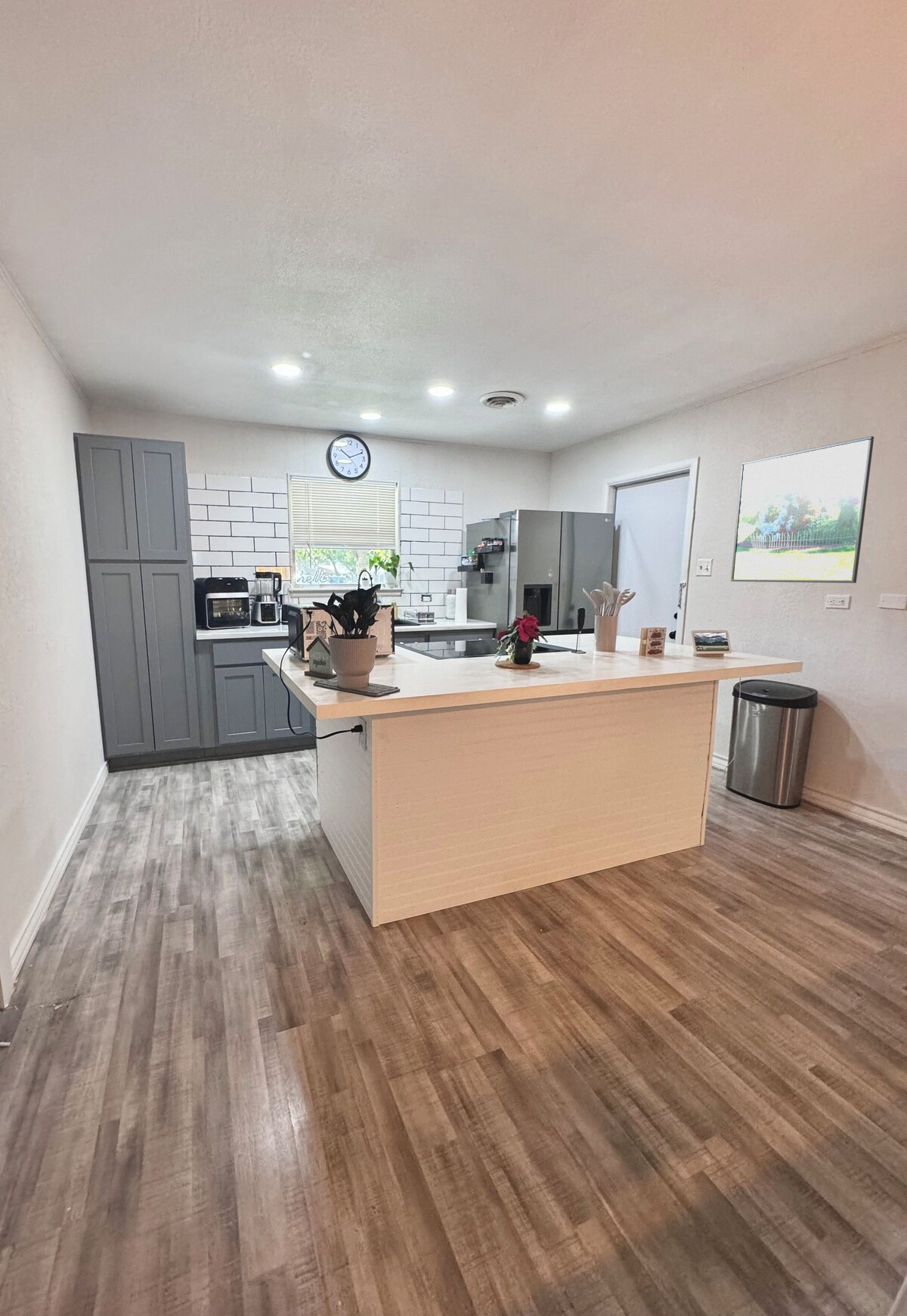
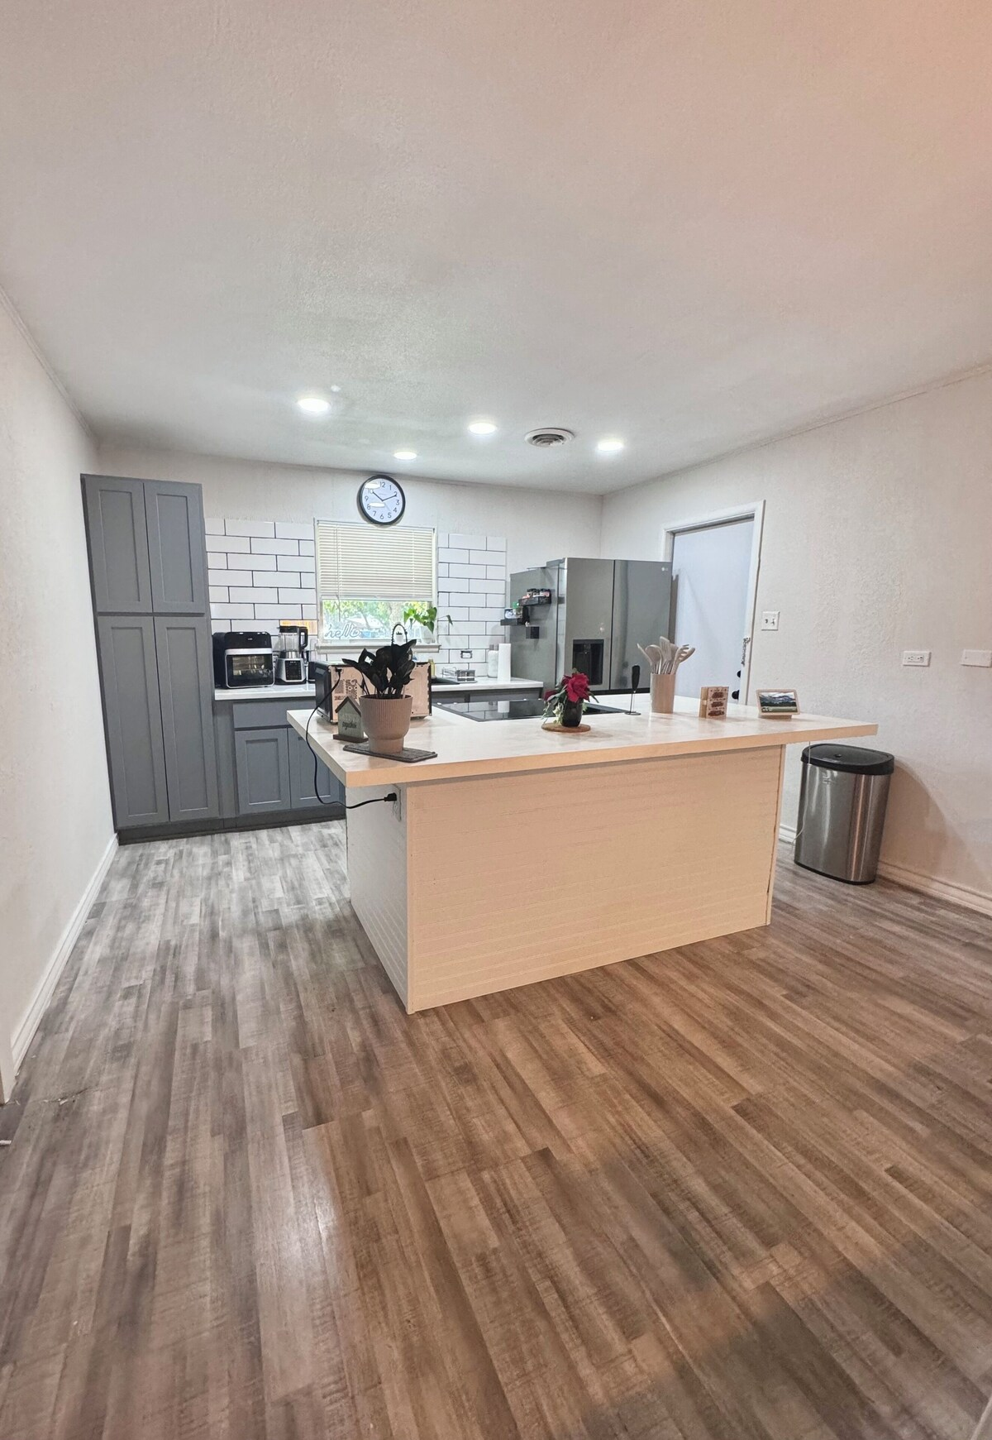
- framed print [730,435,874,584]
